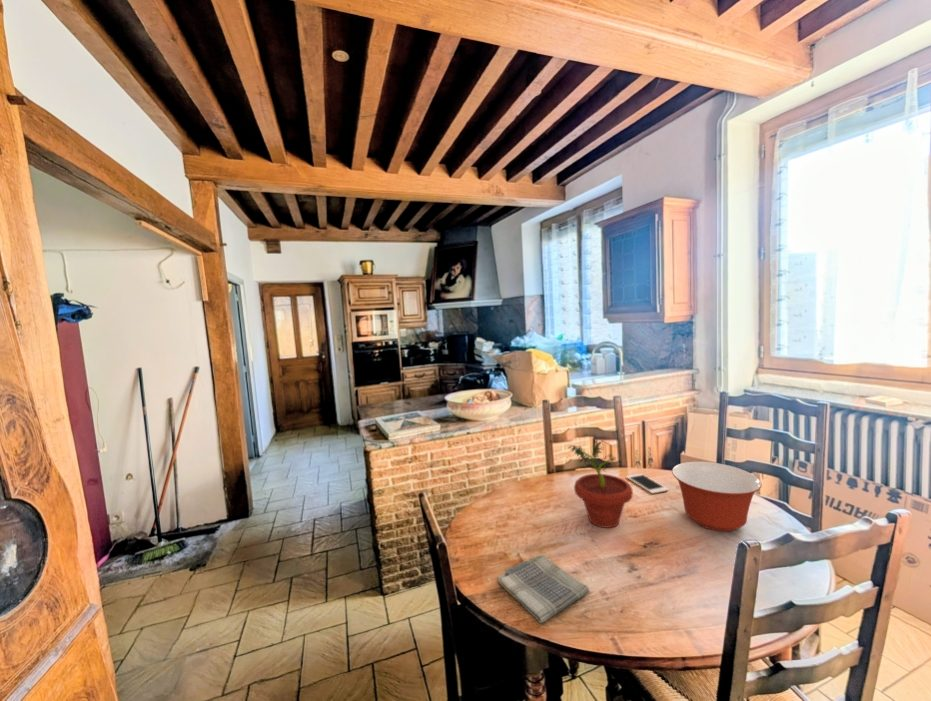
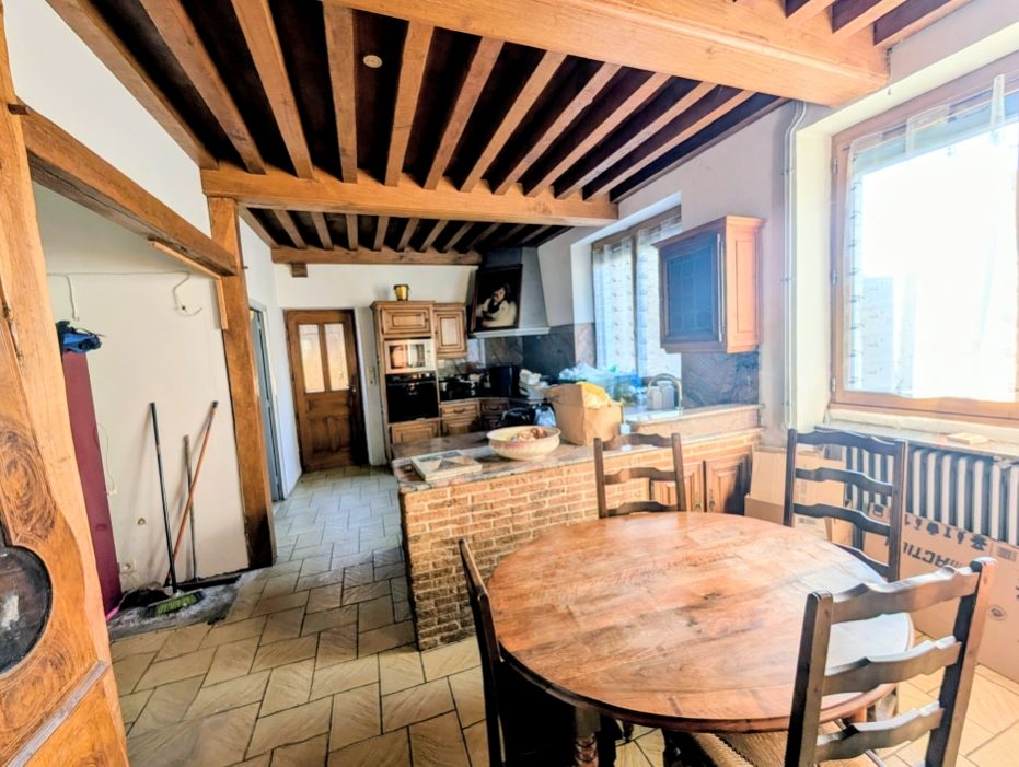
- dish towel [496,554,590,624]
- mixing bowl [671,461,763,532]
- cell phone [625,473,669,495]
- potted plant [567,439,633,529]
